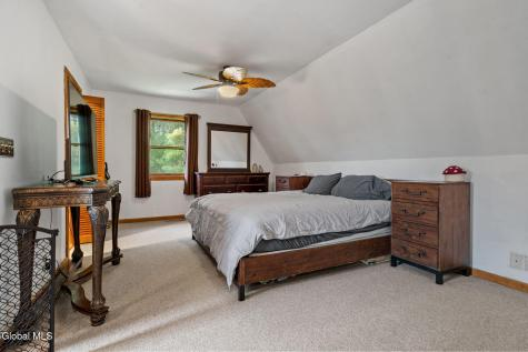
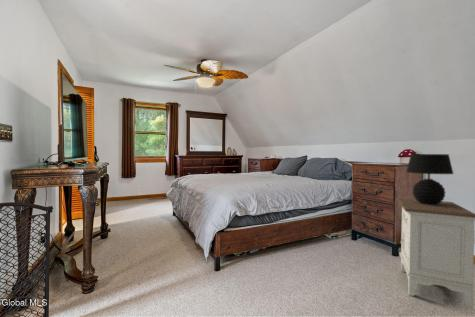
+ table lamp [405,153,454,205]
+ nightstand [396,197,475,310]
